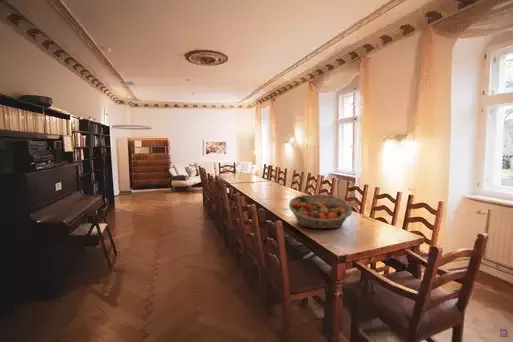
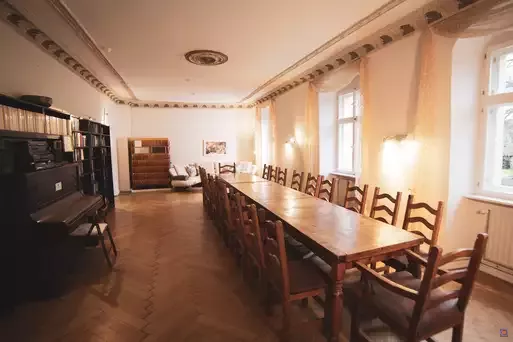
- fruit basket [288,194,353,230]
- pendant light [111,81,153,131]
